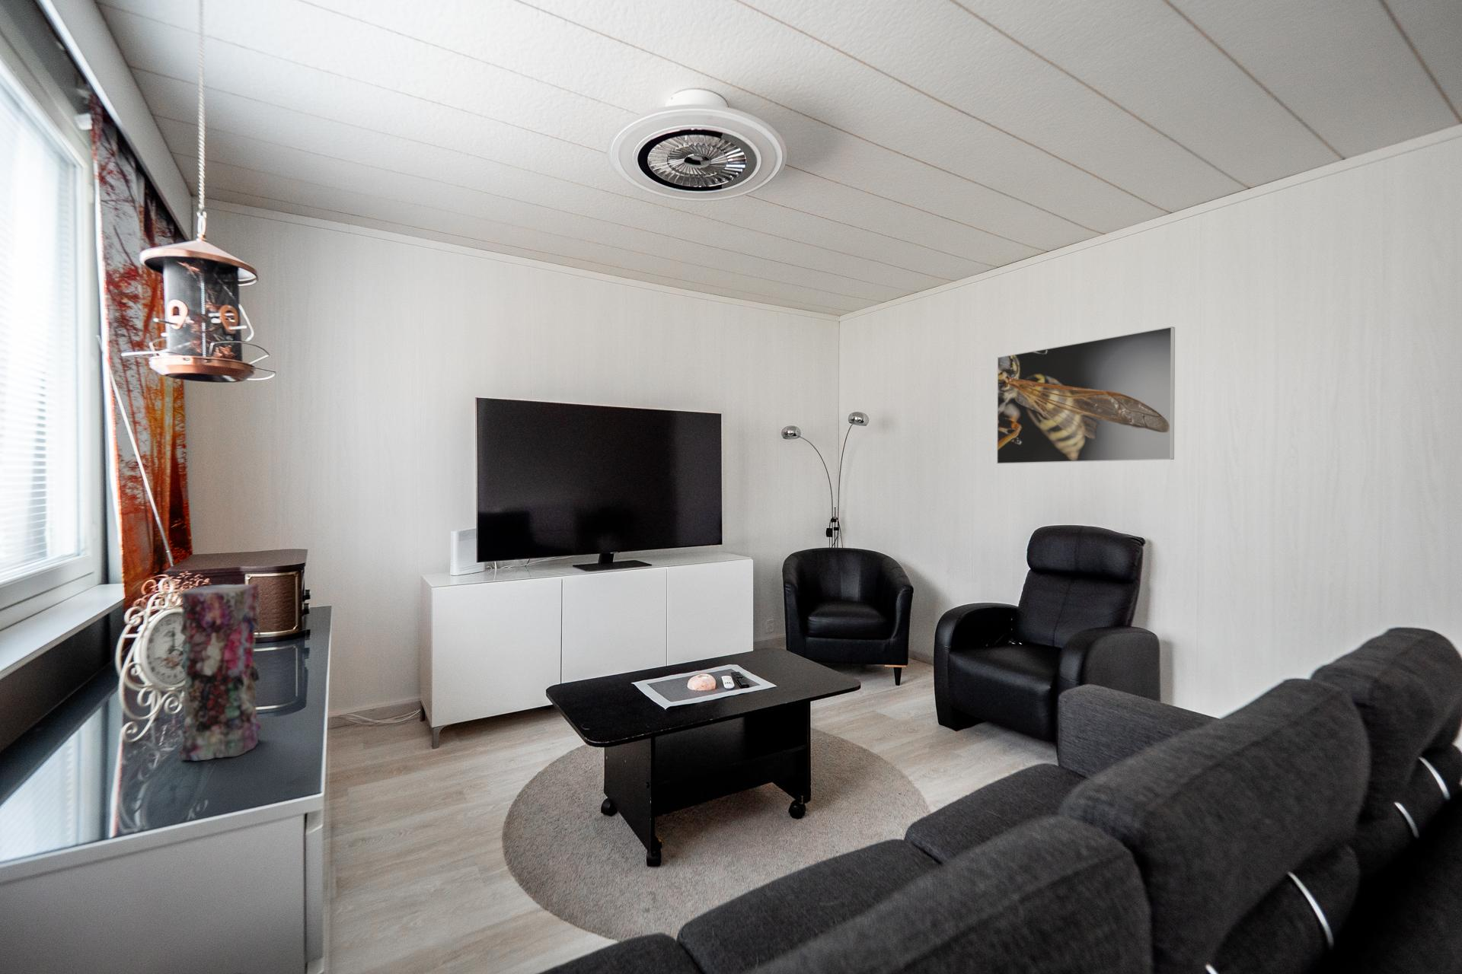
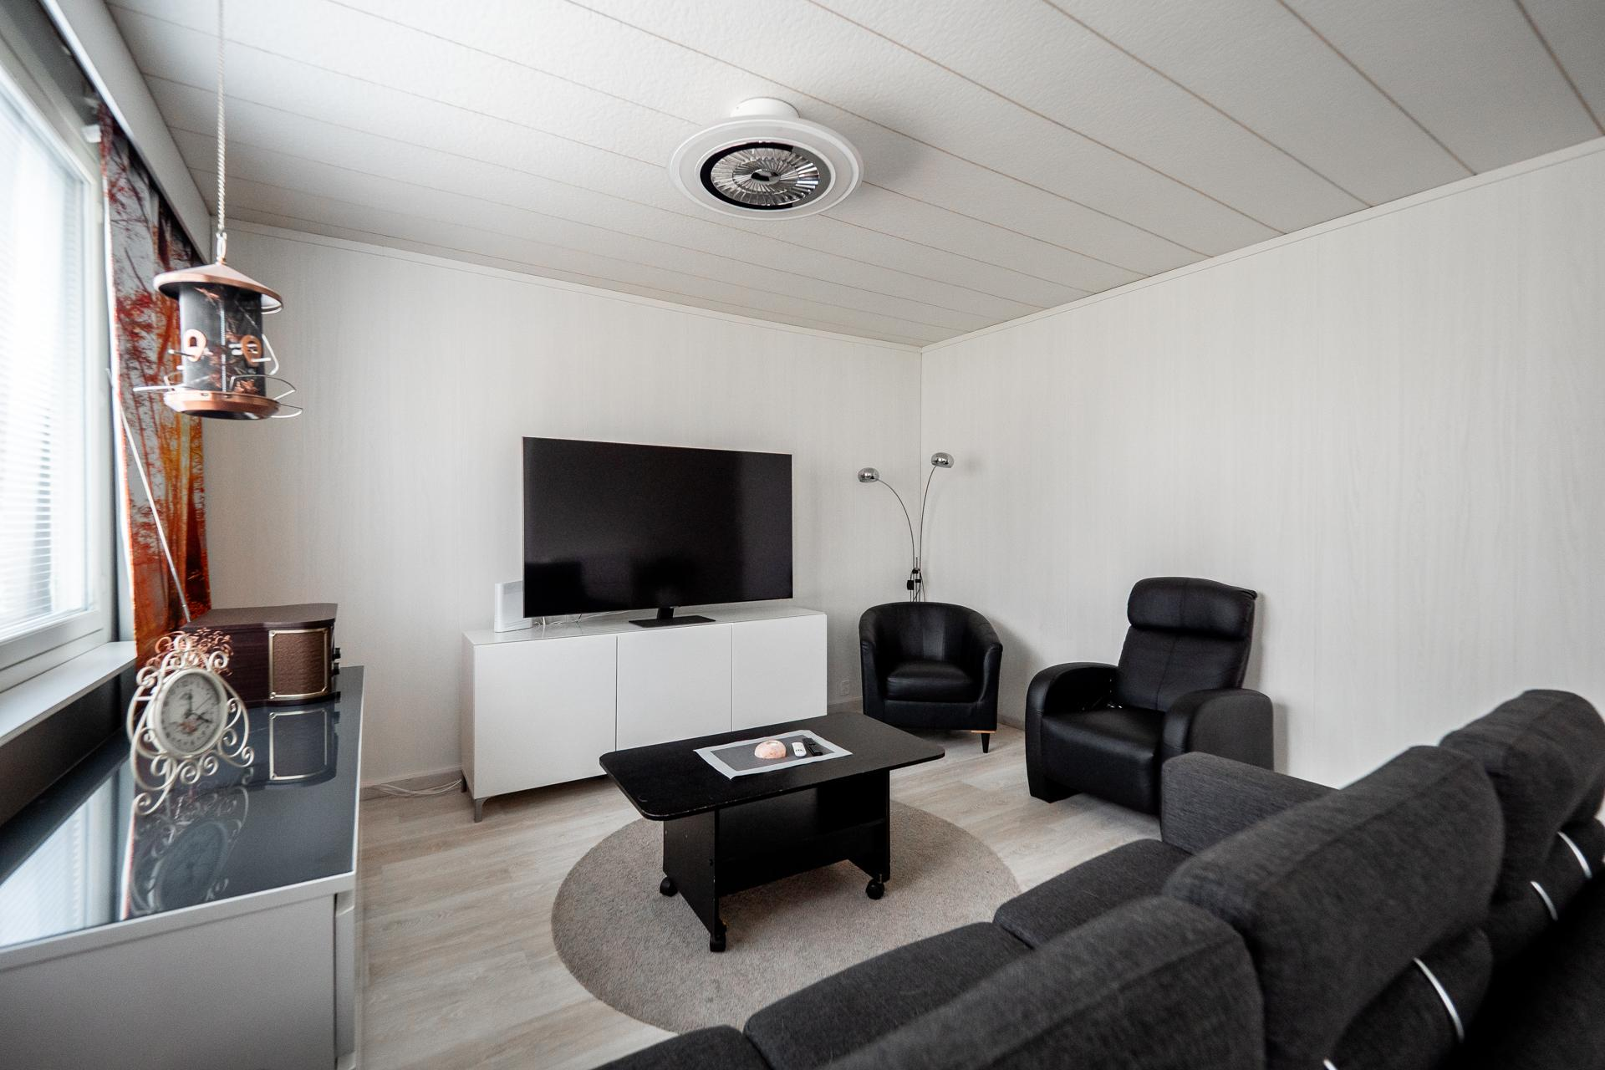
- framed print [996,326,1176,465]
- vase [178,584,262,762]
